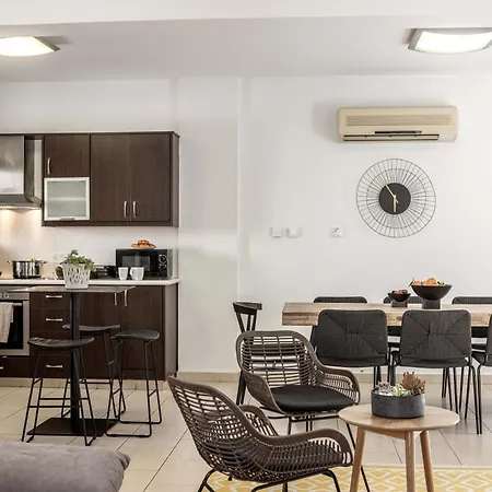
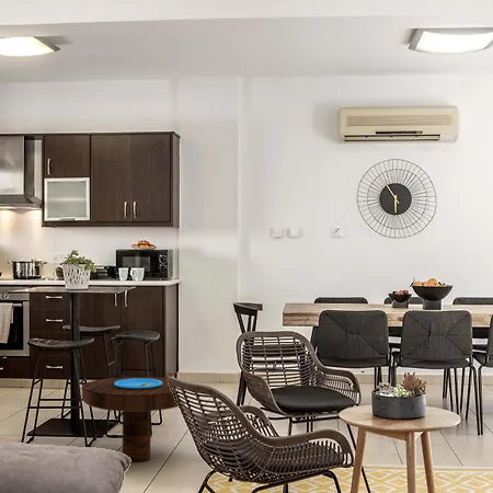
+ side table [81,376,179,463]
